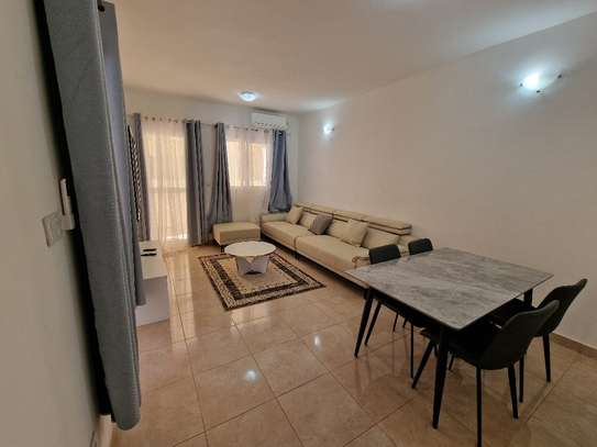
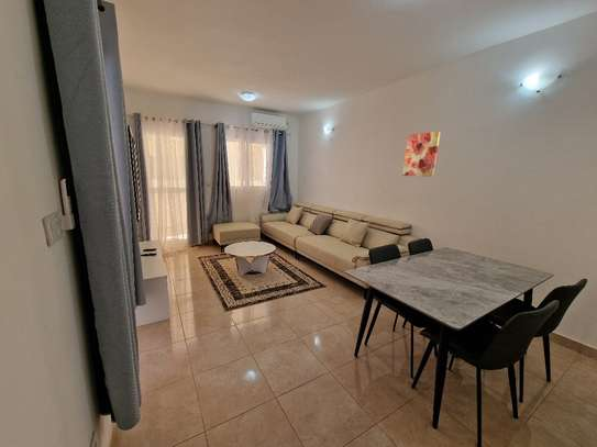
+ wall art [401,131,441,178]
